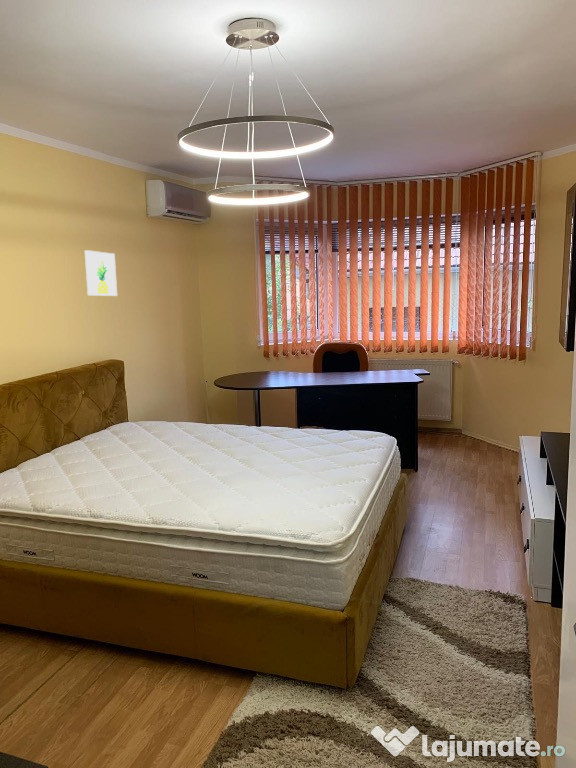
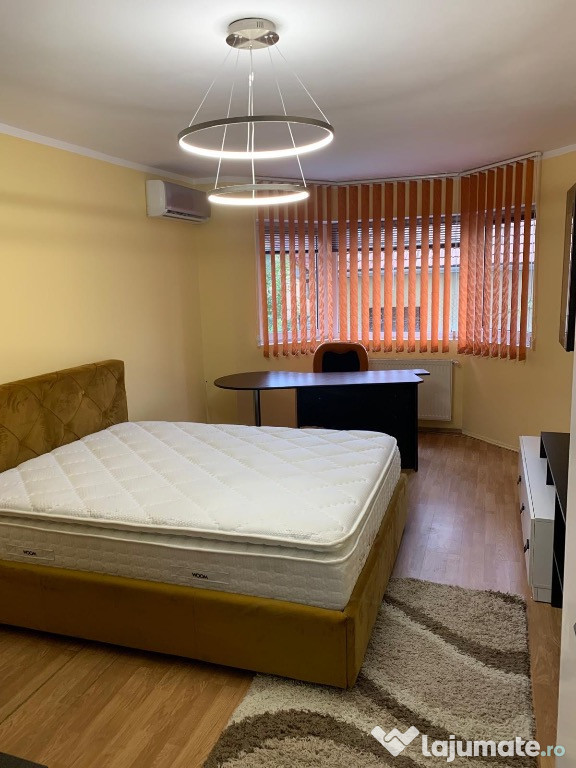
- wall art [84,249,118,297]
